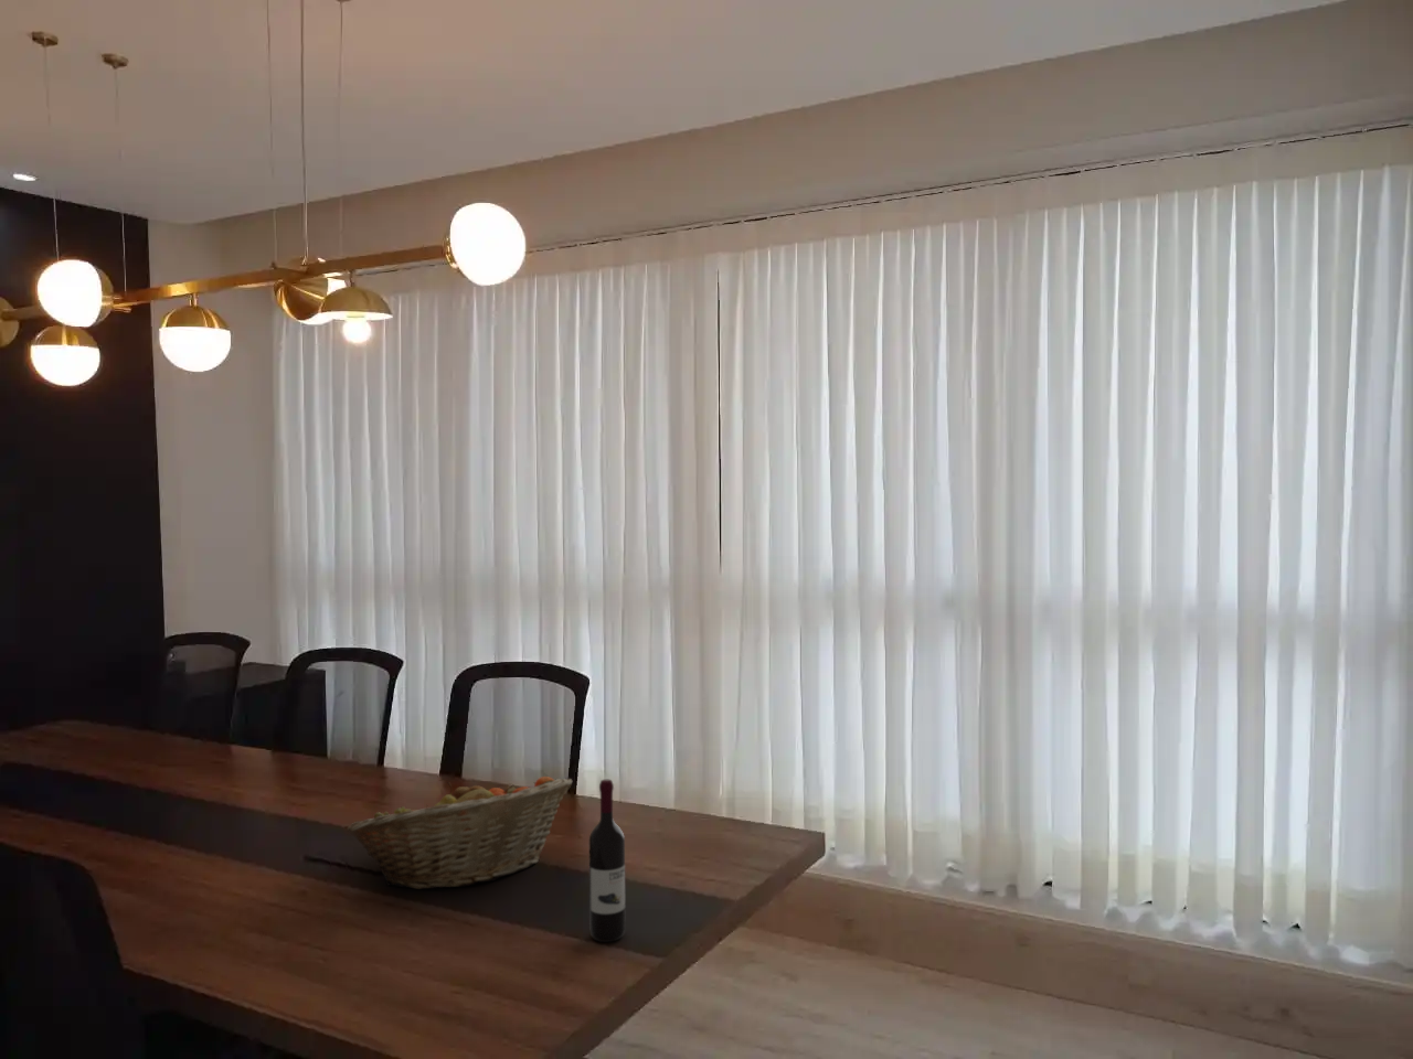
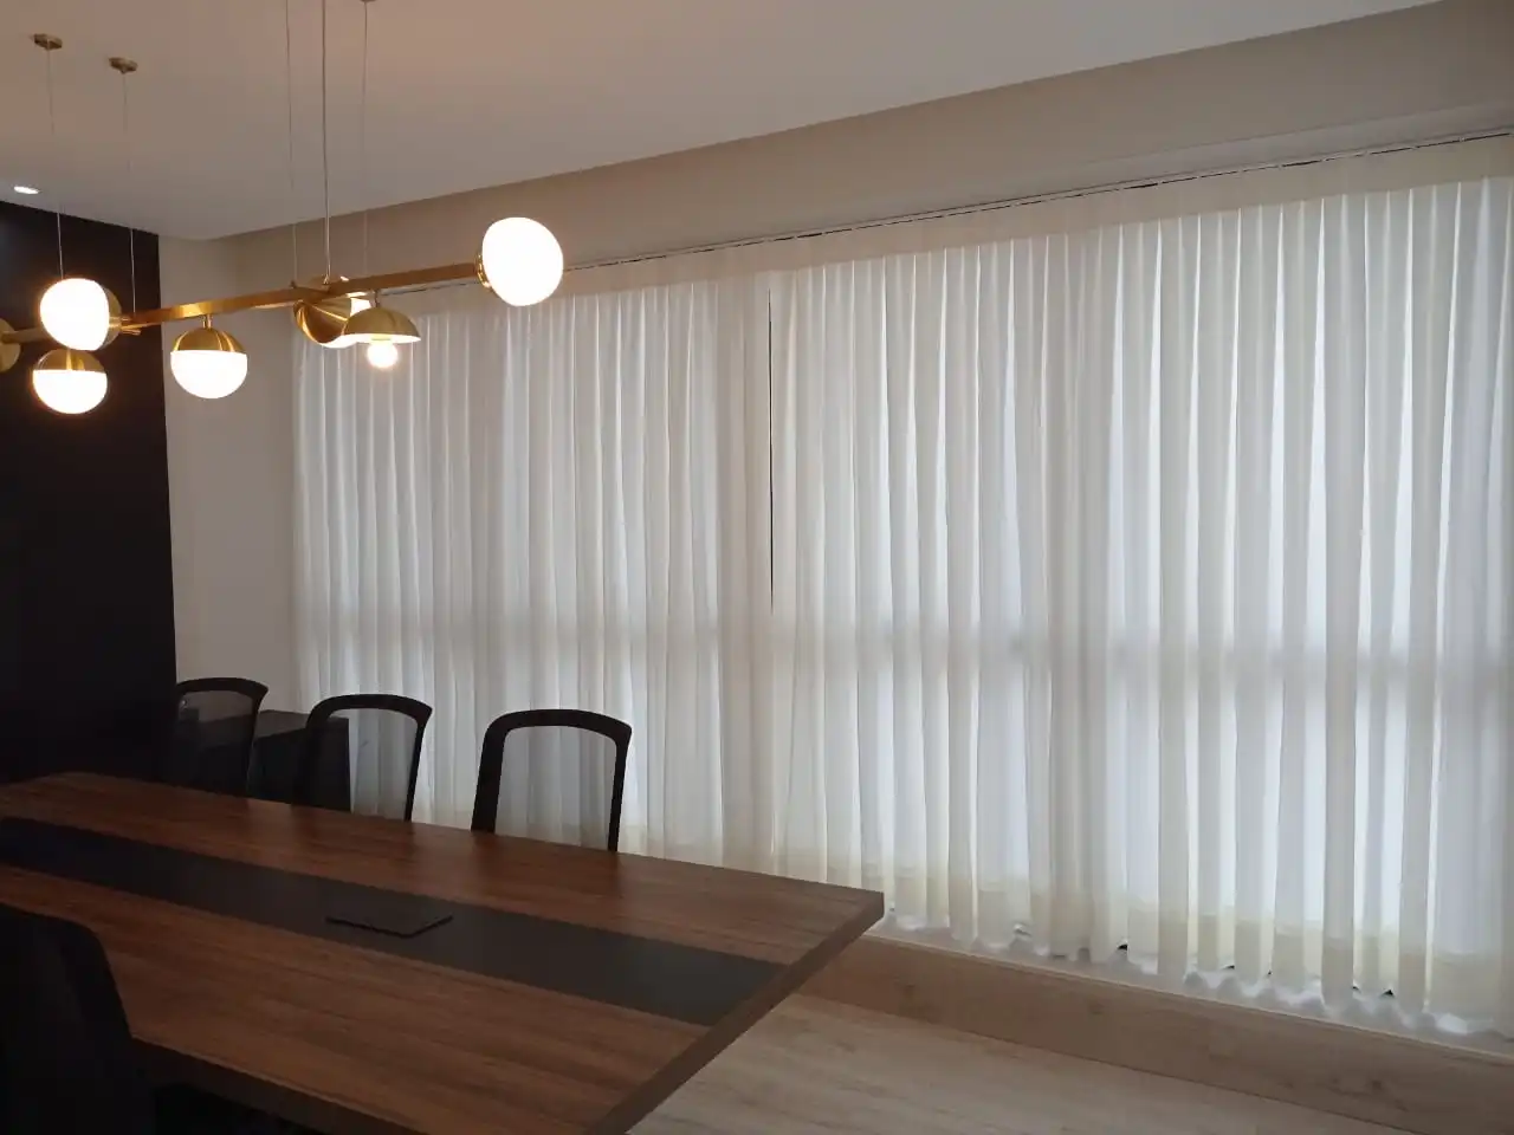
- fruit basket [346,775,573,890]
- wine bottle [589,779,626,943]
